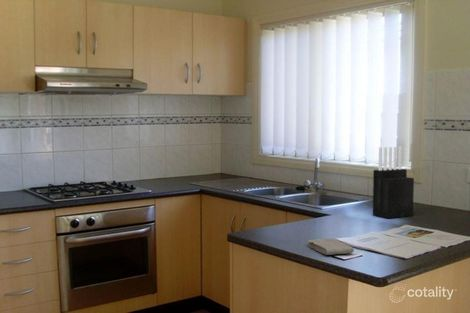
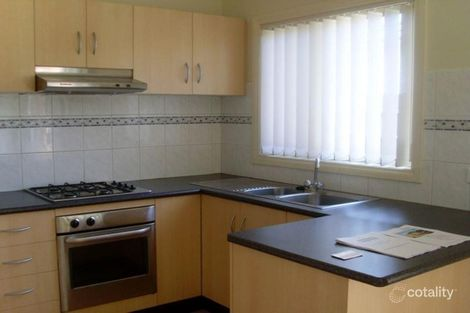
- knife block [372,146,415,219]
- washcloth [306,237,355,256]
